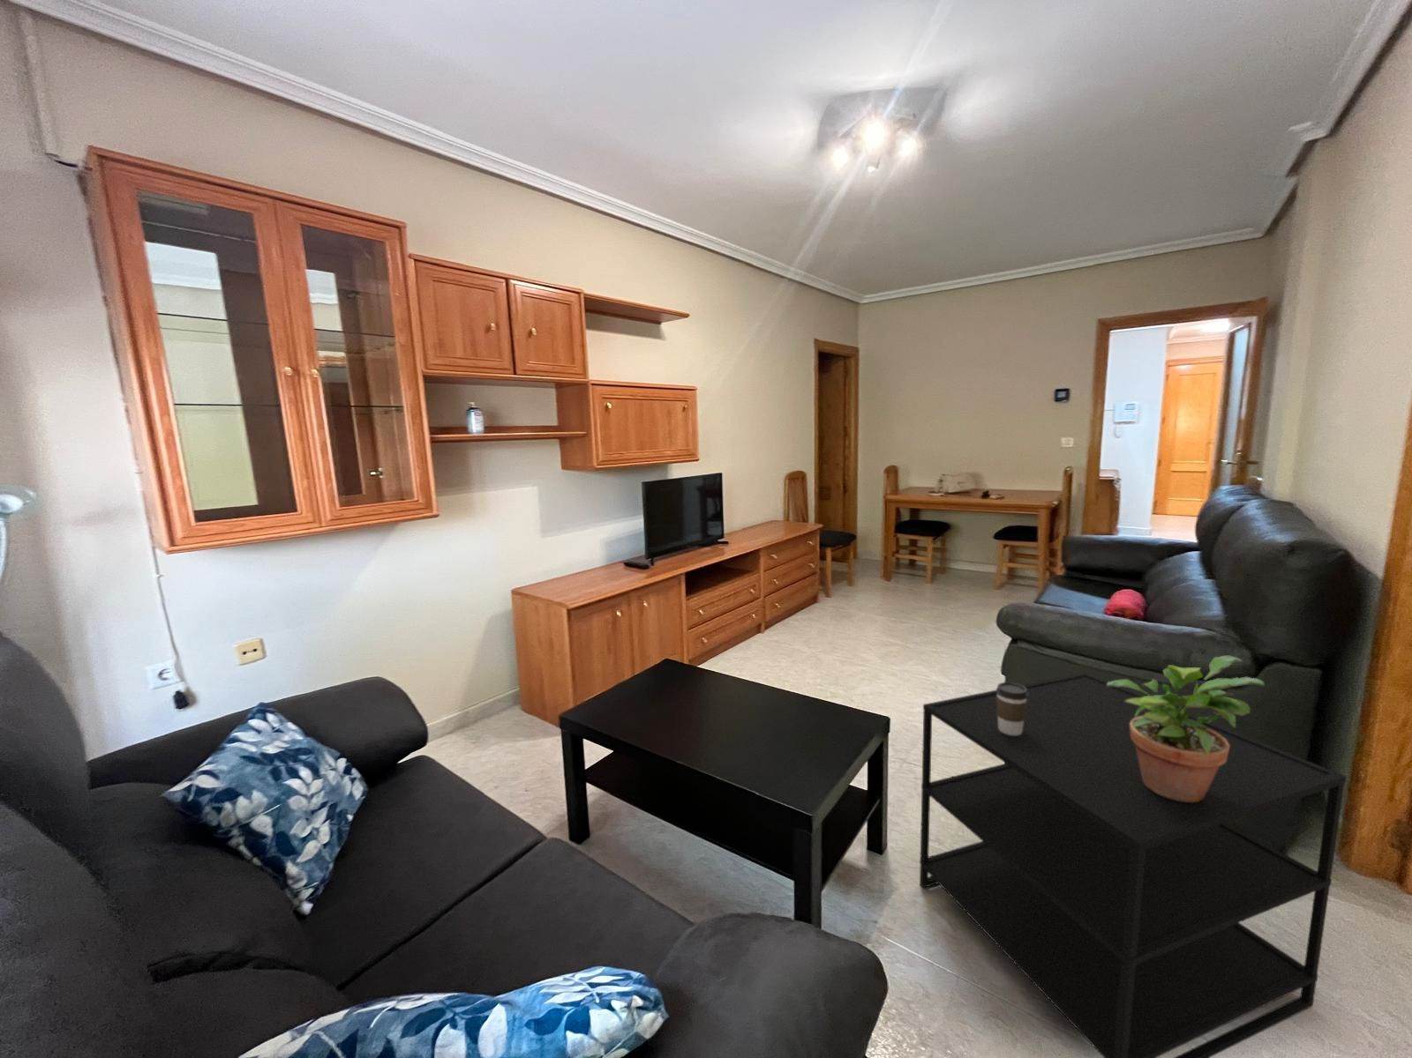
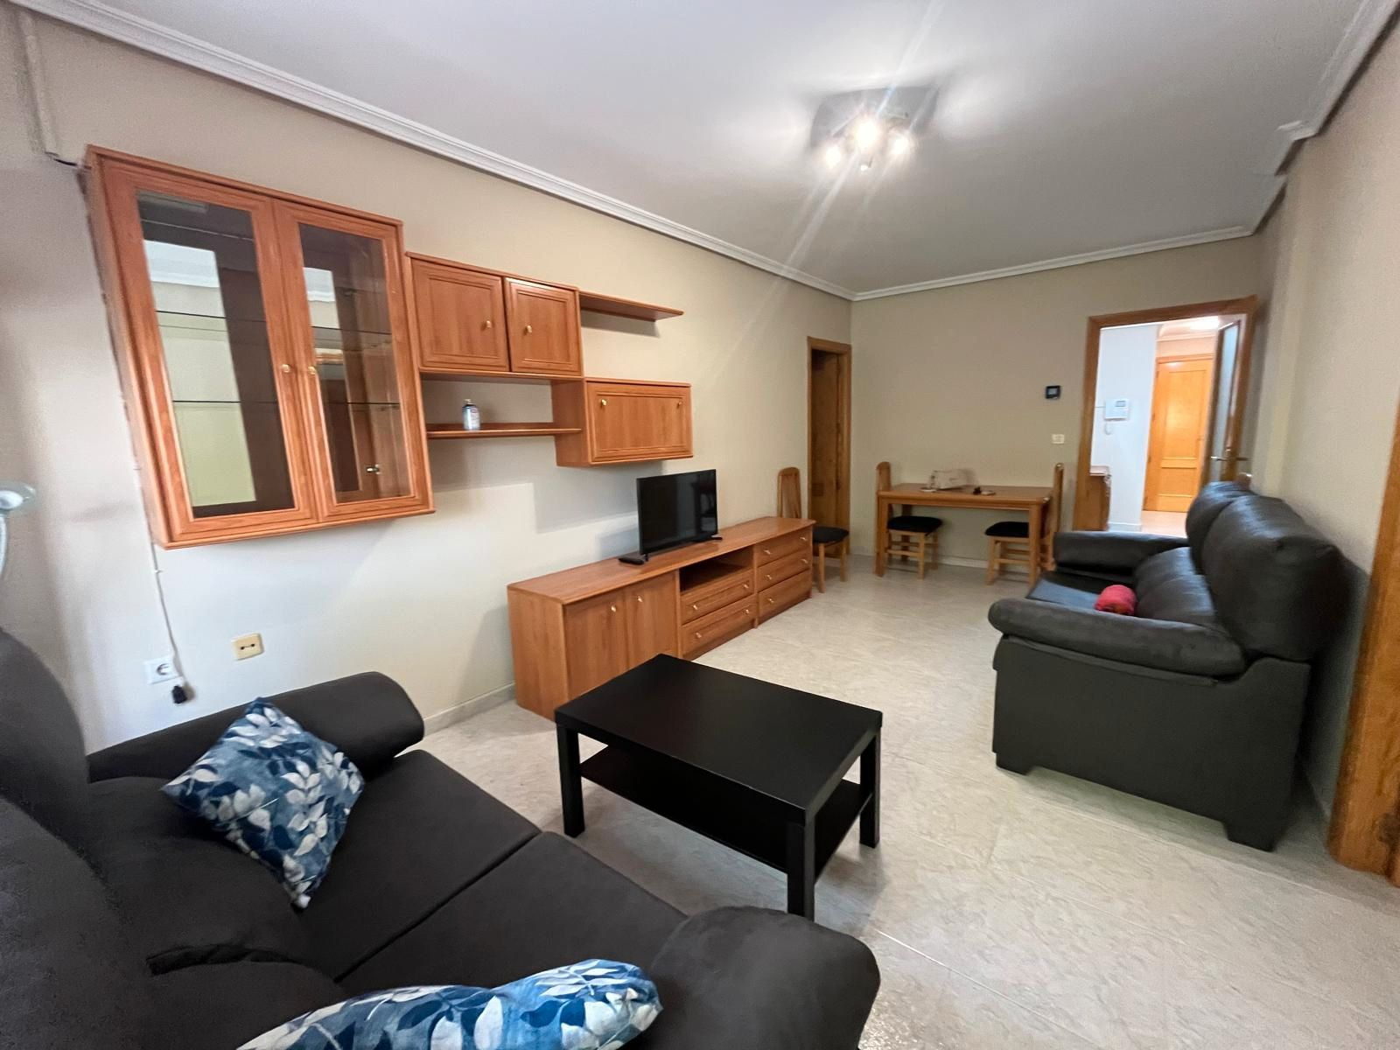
- coffee cup [995,681,1028,736]
- side table [918,672,1346,1058]
- potted plant [1106,655,1265,802]
